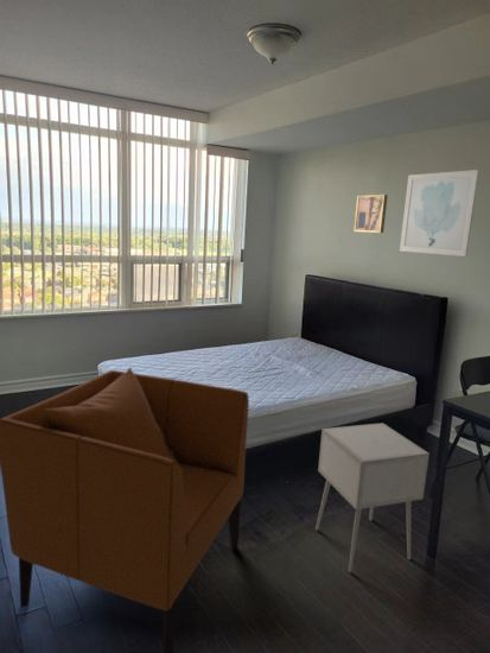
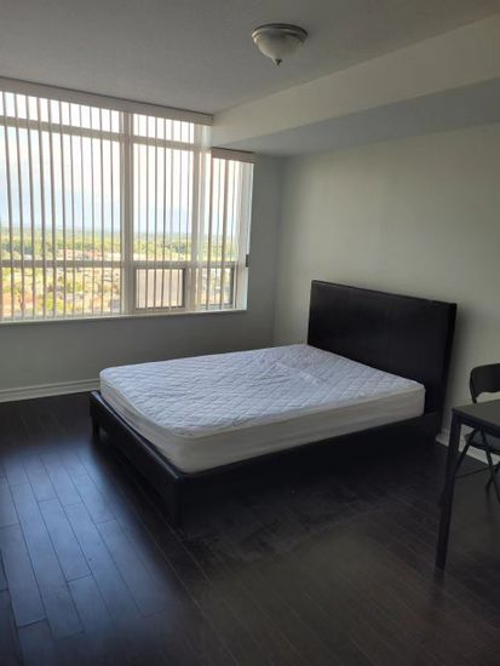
- wall art [399,169,481,258]
- wall art [352,194,389,234]
- armchair [0,367,250,653]
- nightstand [314,421,431,573]
